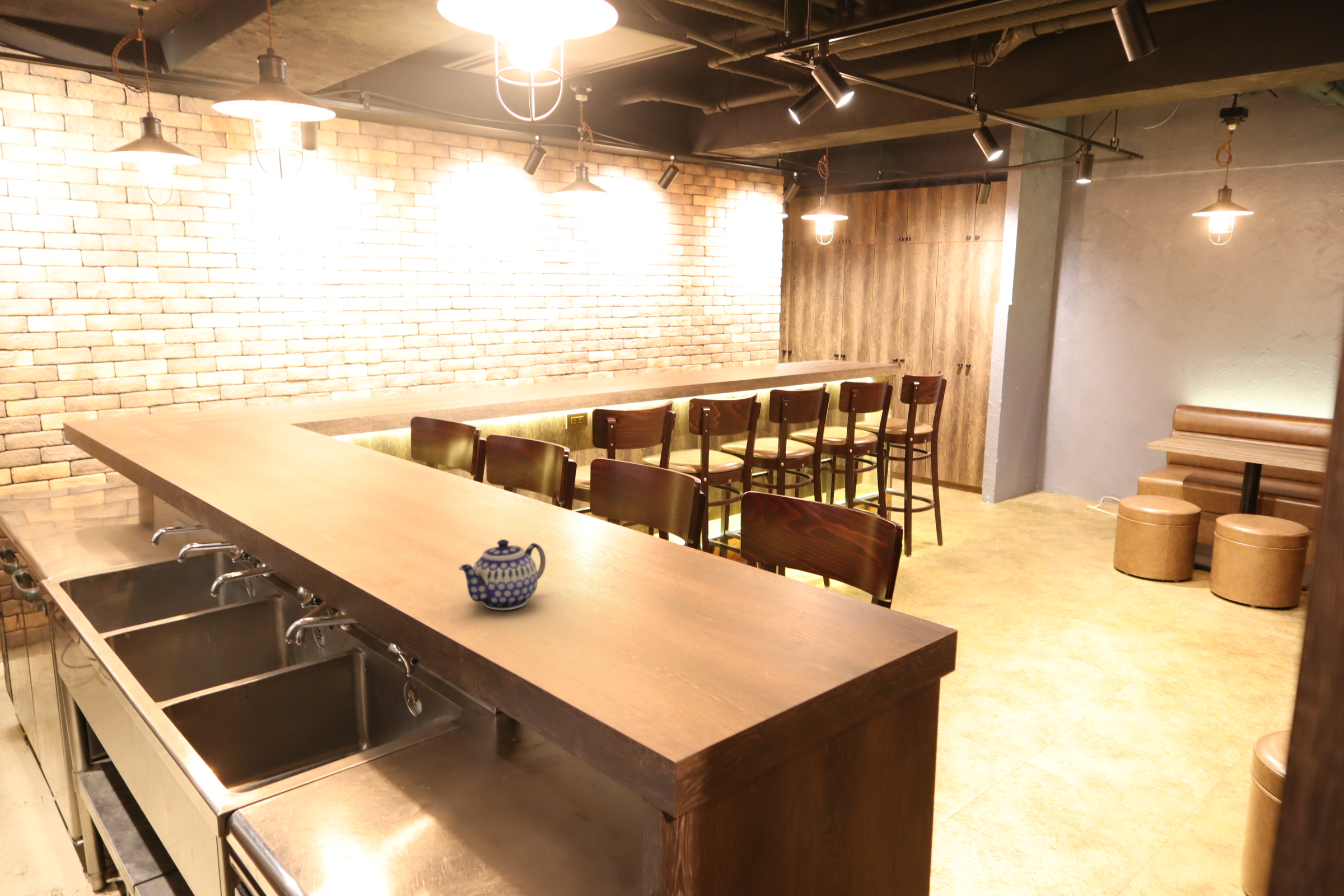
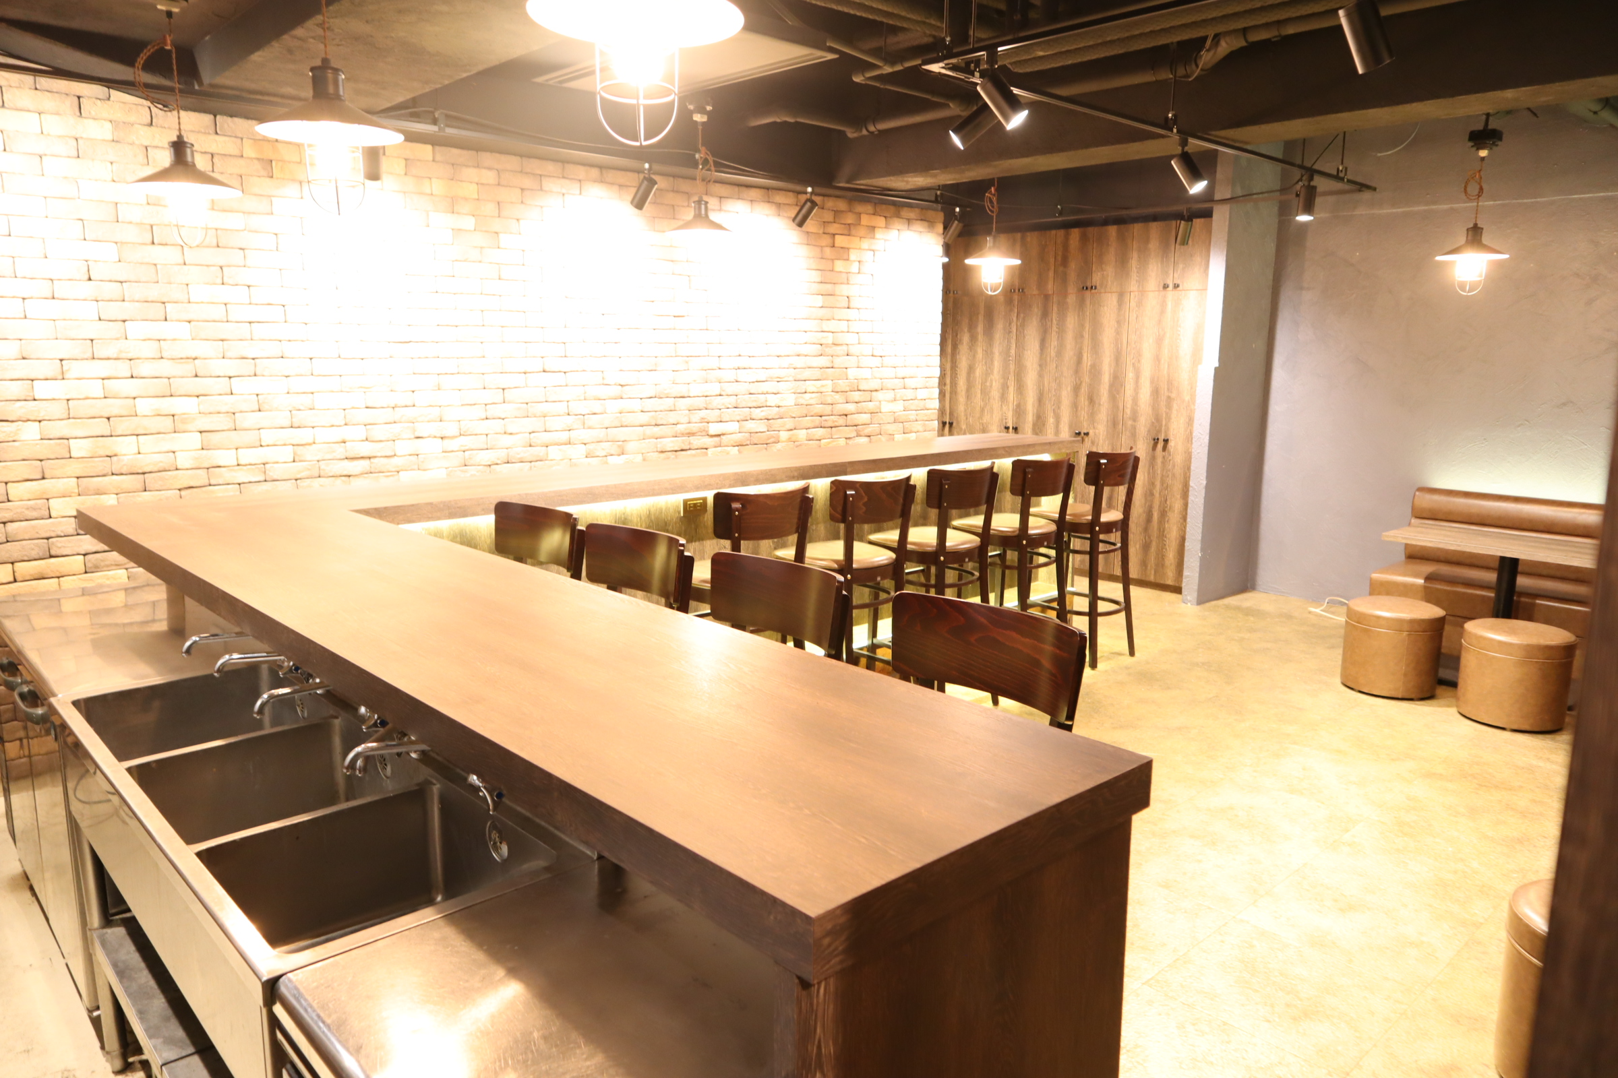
- teapot [458,539,546,610]
